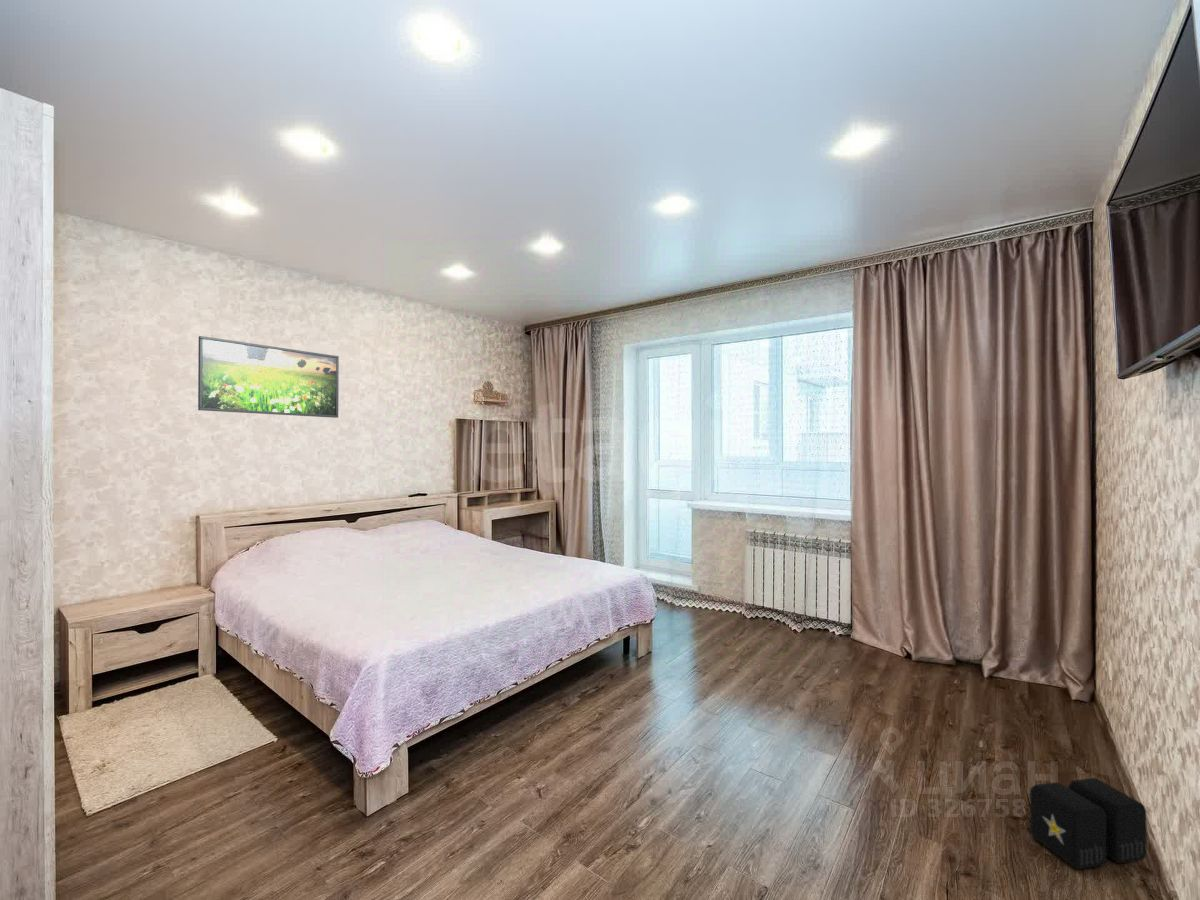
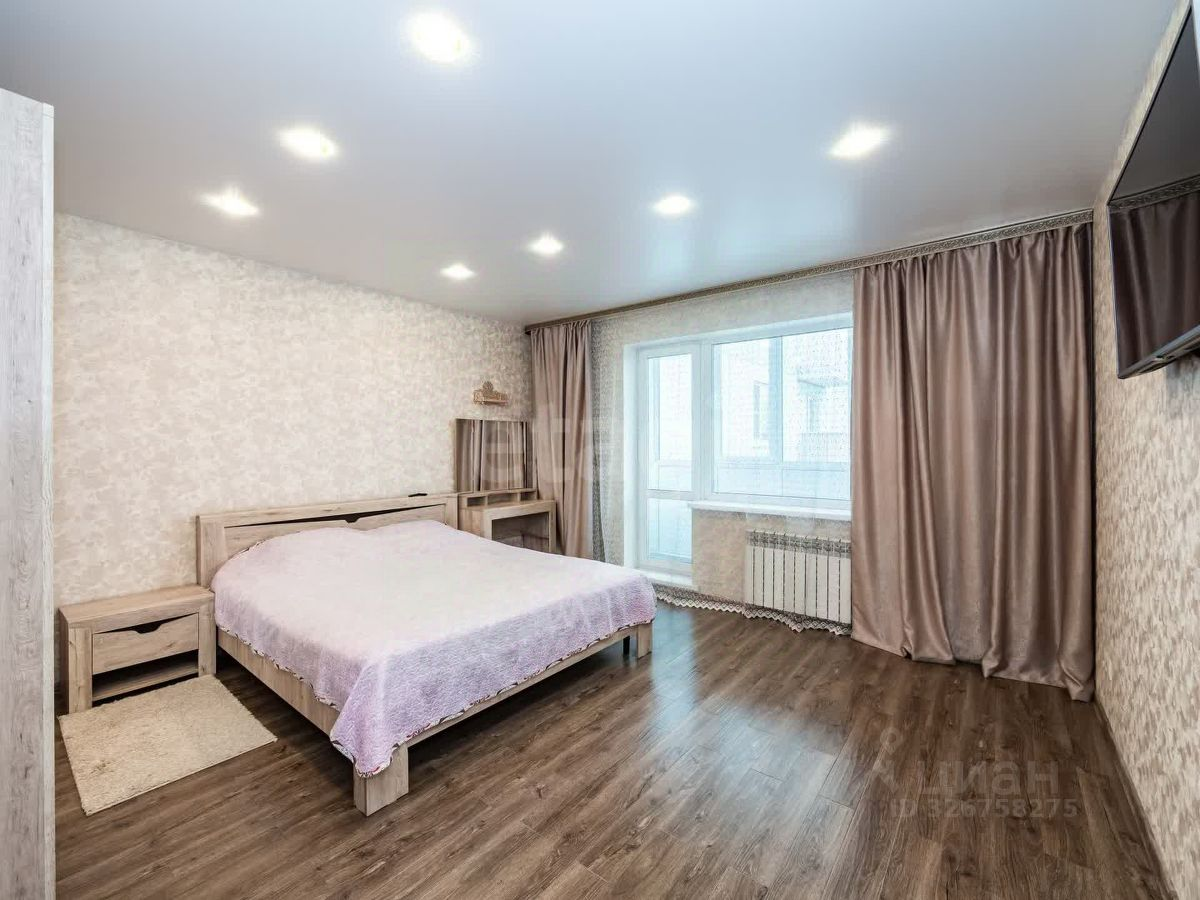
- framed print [197,335,340,419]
- speaker [1029,777,1147,870]
